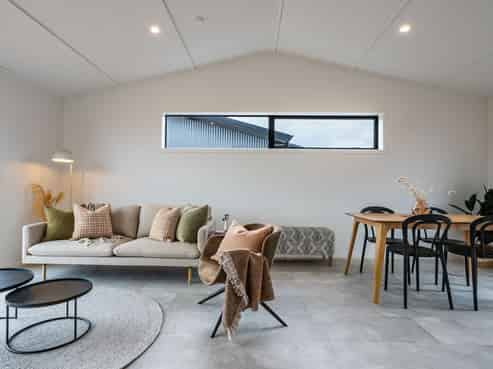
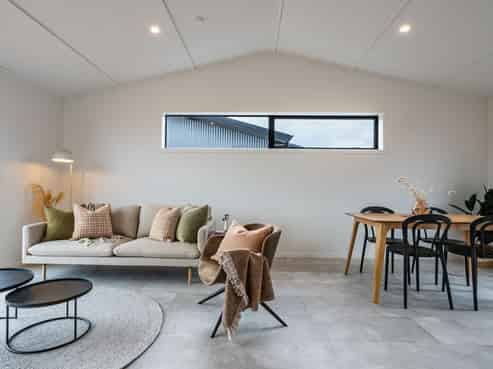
- bench [275,225,336,267]
